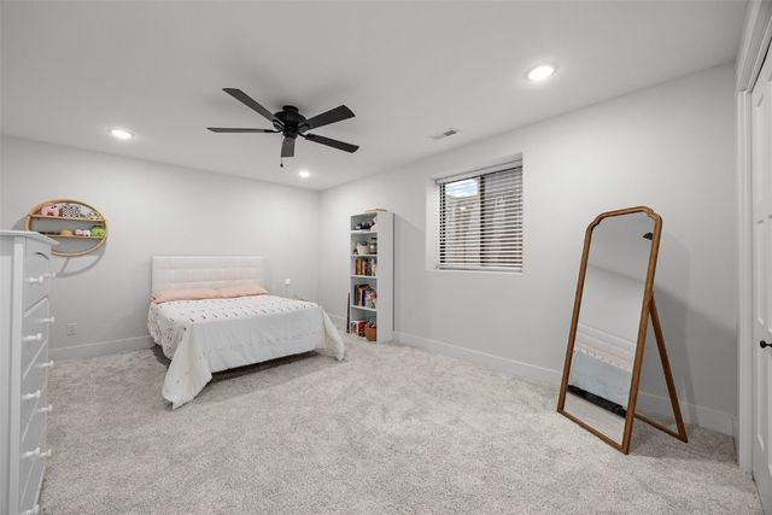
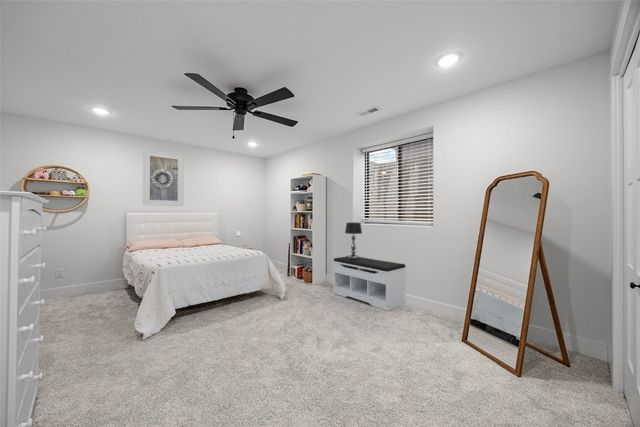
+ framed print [142,149,185,207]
+ bench [332,255,407,312]
+ table lamp [344,221,363,259]
